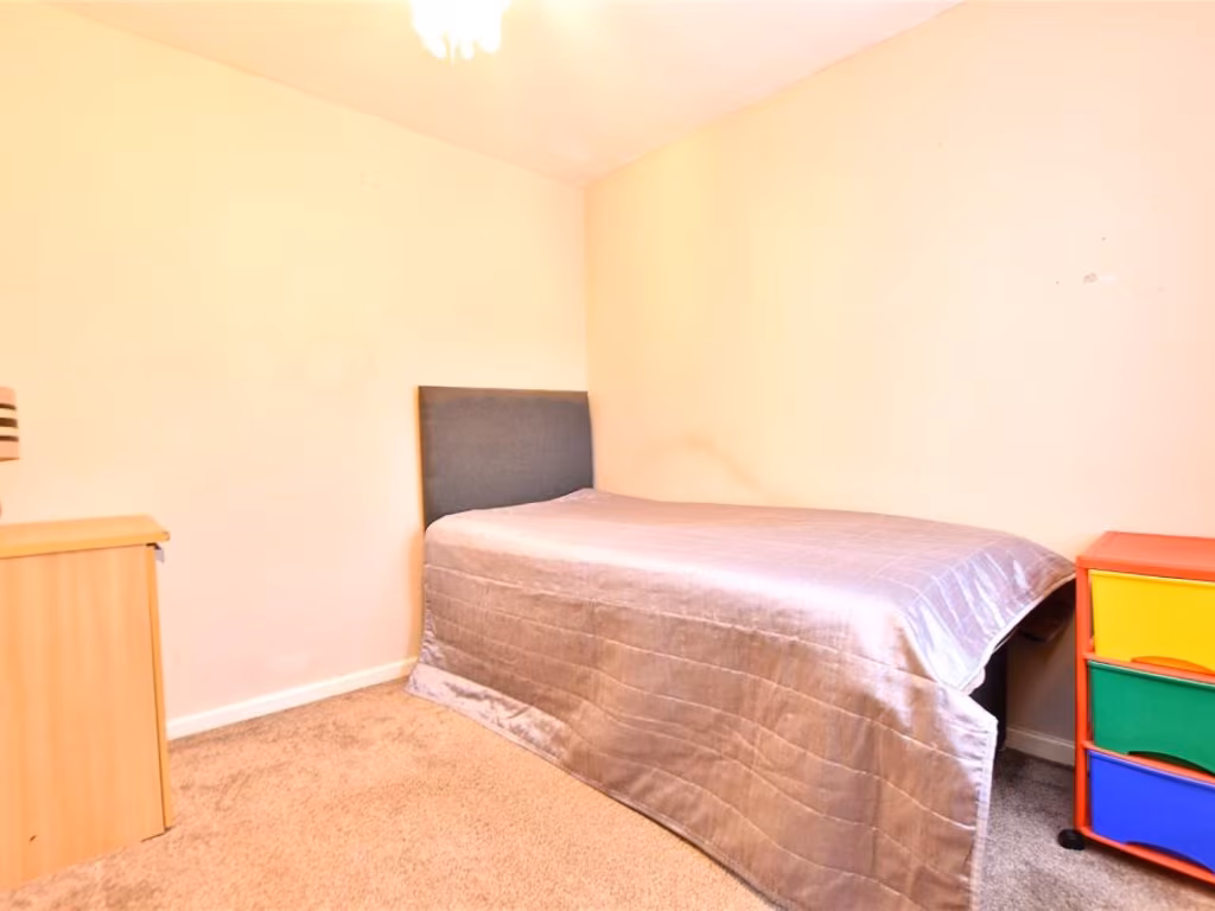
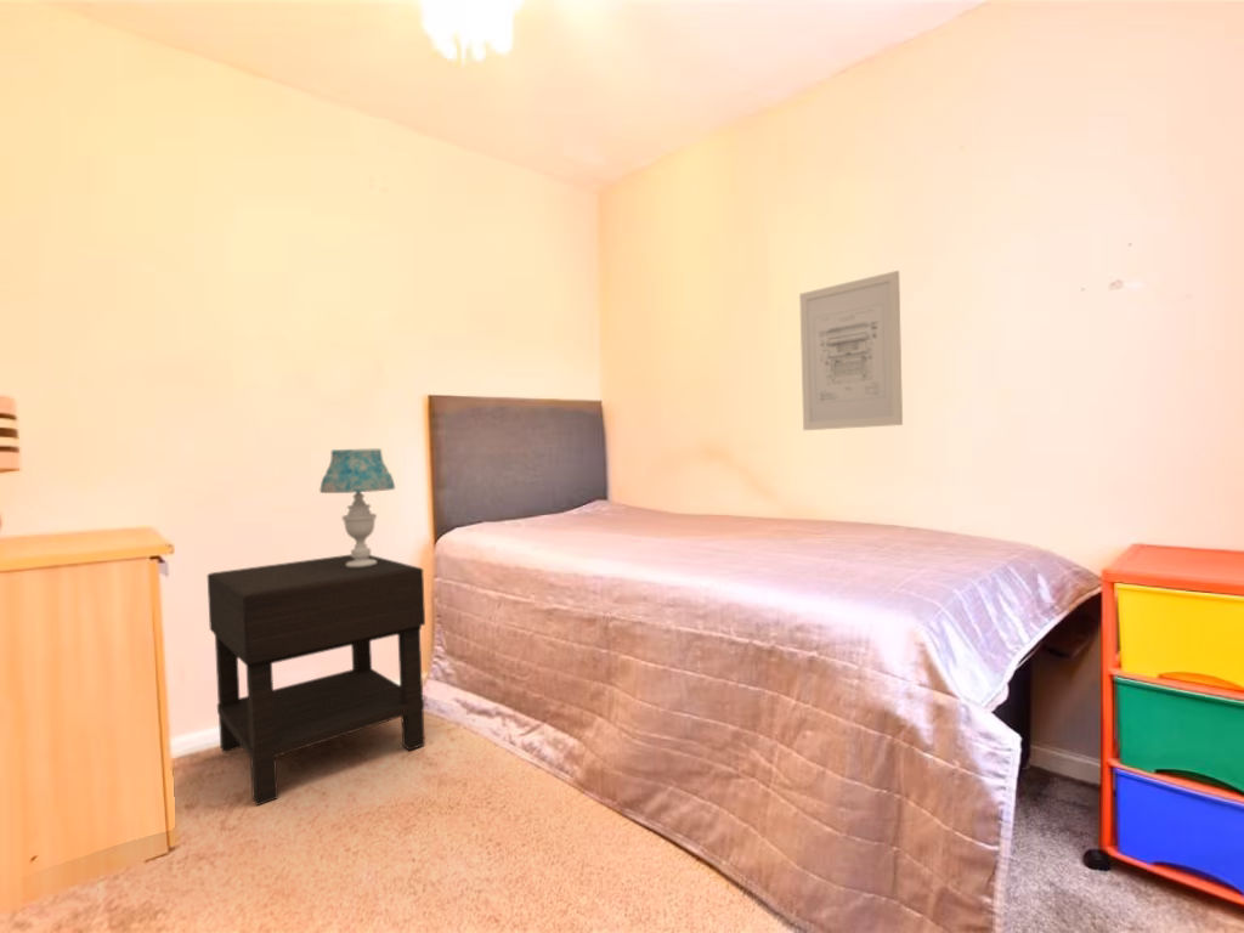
+ table lamp [318,448,396,567]
+ nightstand [207,554,426,807]
+ wall art [798,270,904,431]
